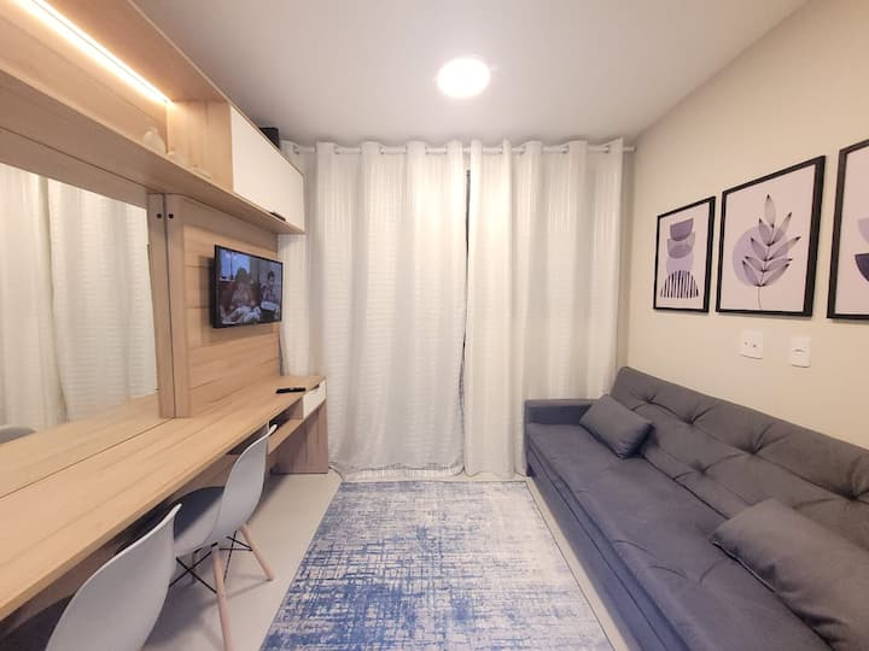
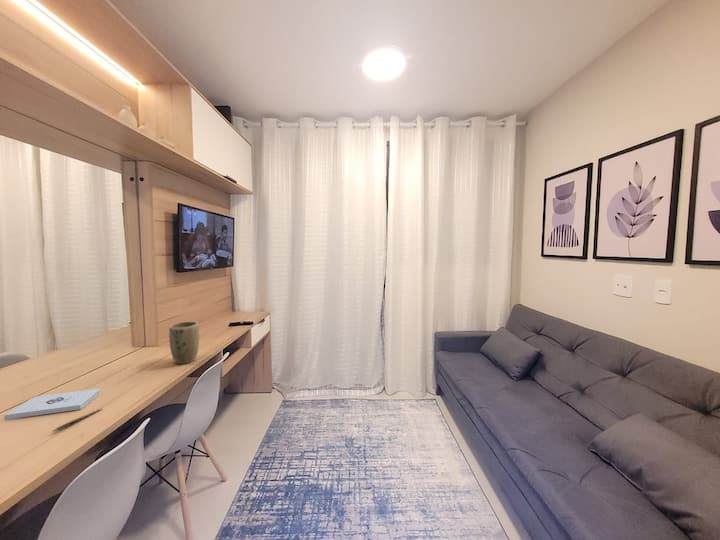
+ notepad [3,388,101,421]
+ pen [51,408,103,433]
+ plant pot [168,320,200,365]
